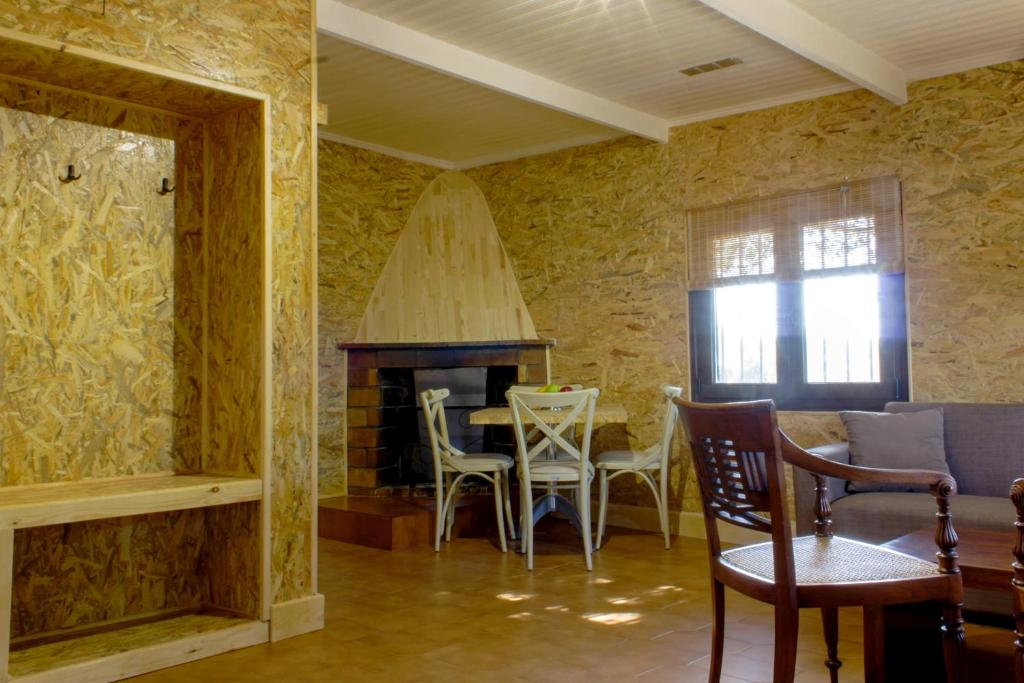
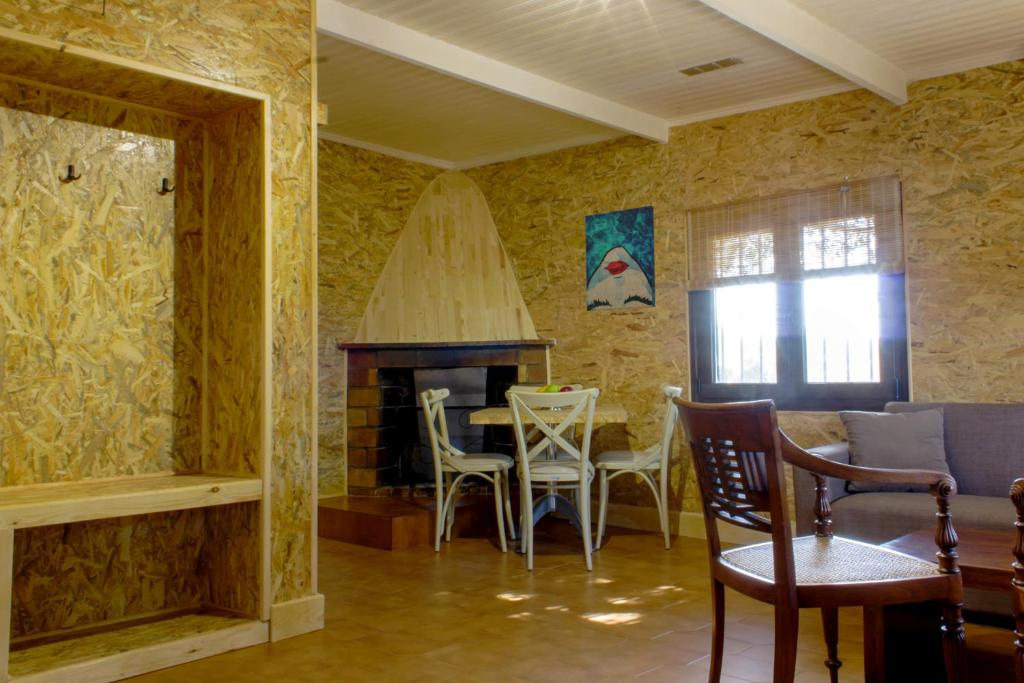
+ wall art [584,205,656,312]
